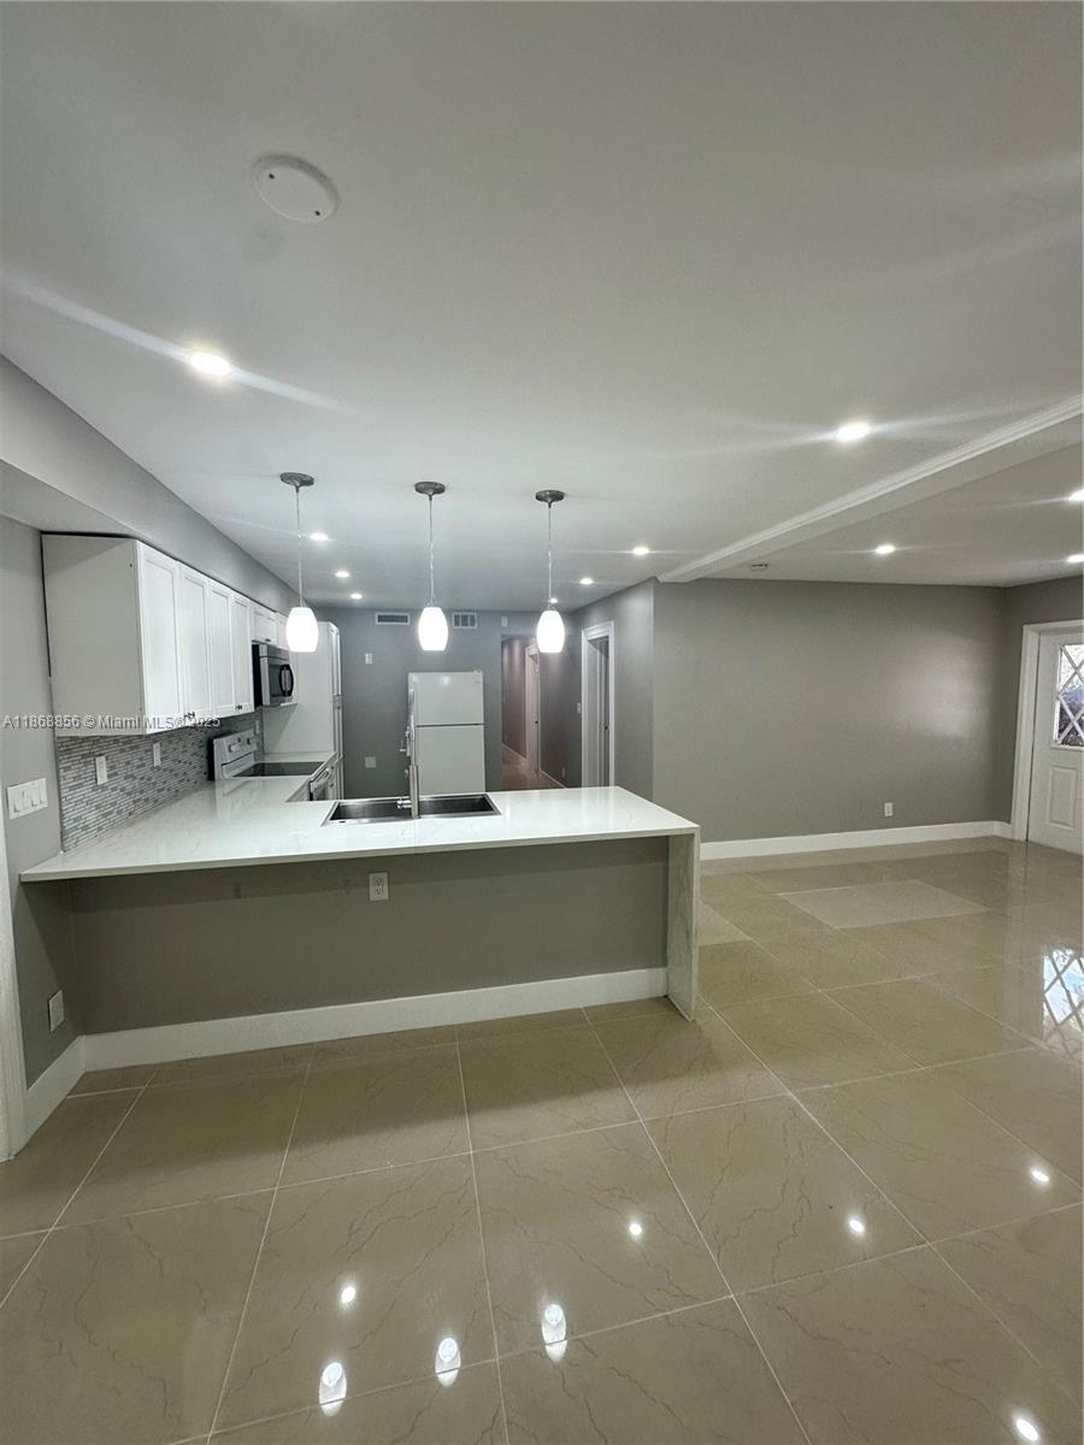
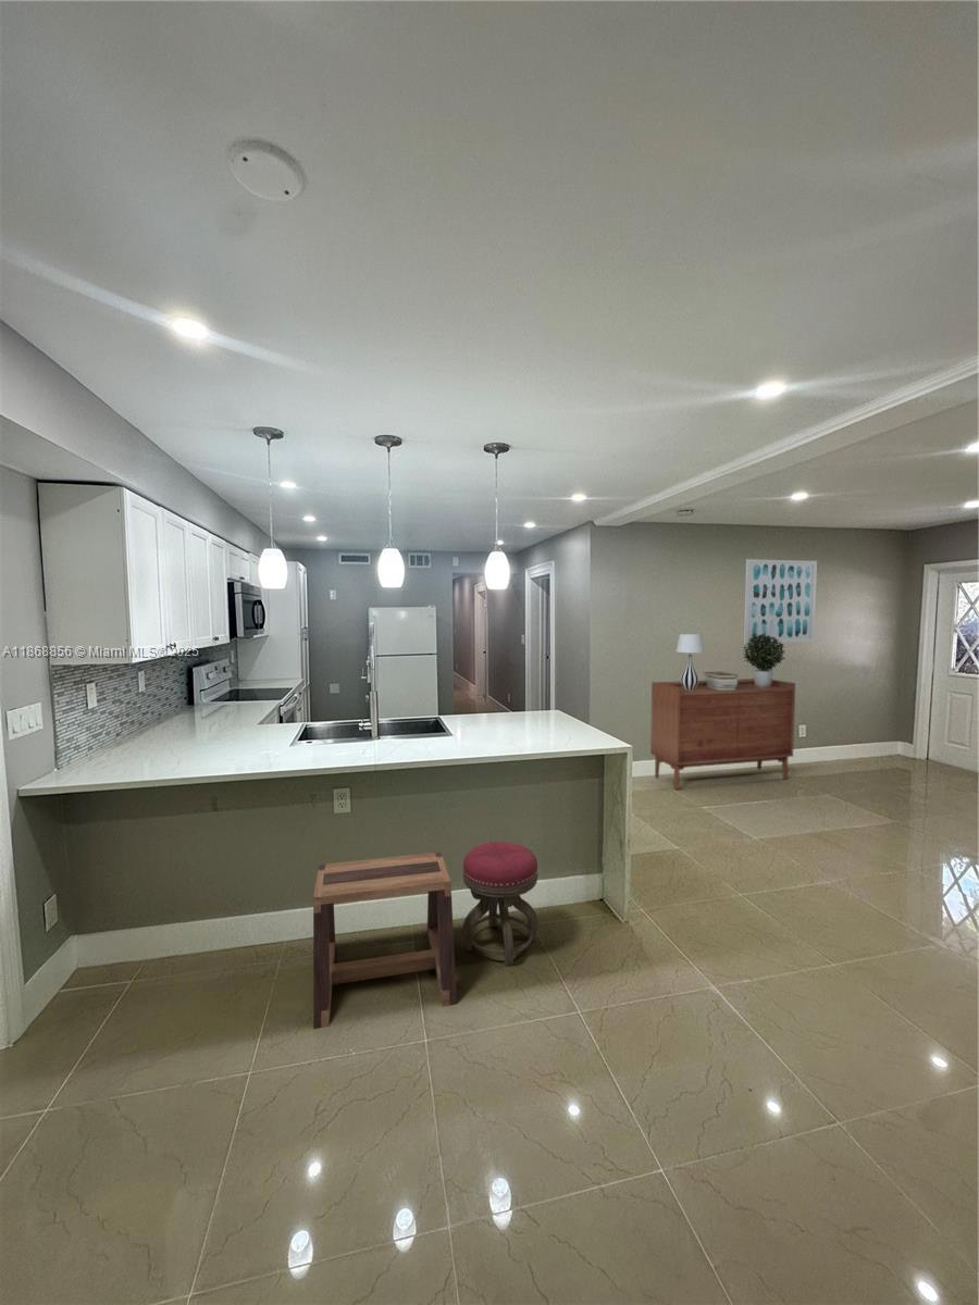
+ book stack [703,671,739,691]
+ potted plant [743,634,786,688]
+ sideboard [649,678,796,791]
+ stool [312,850,458,1030]
+ stool [461,841,538,967]
+ table lamp [676,633,705,691]
+ wall art [743,558,818,645]
